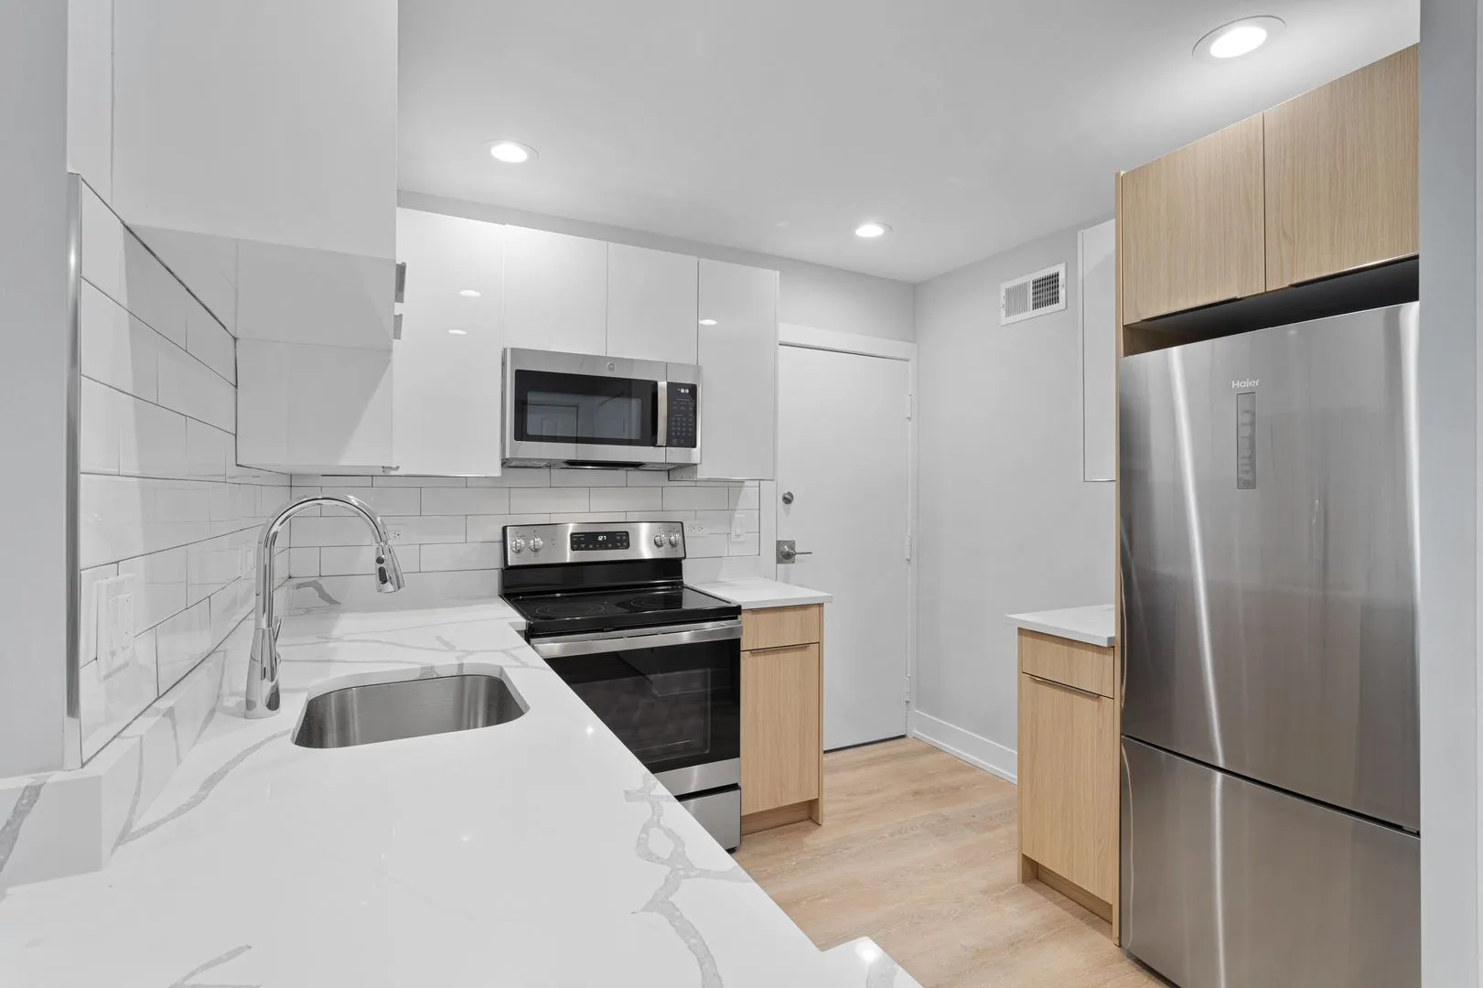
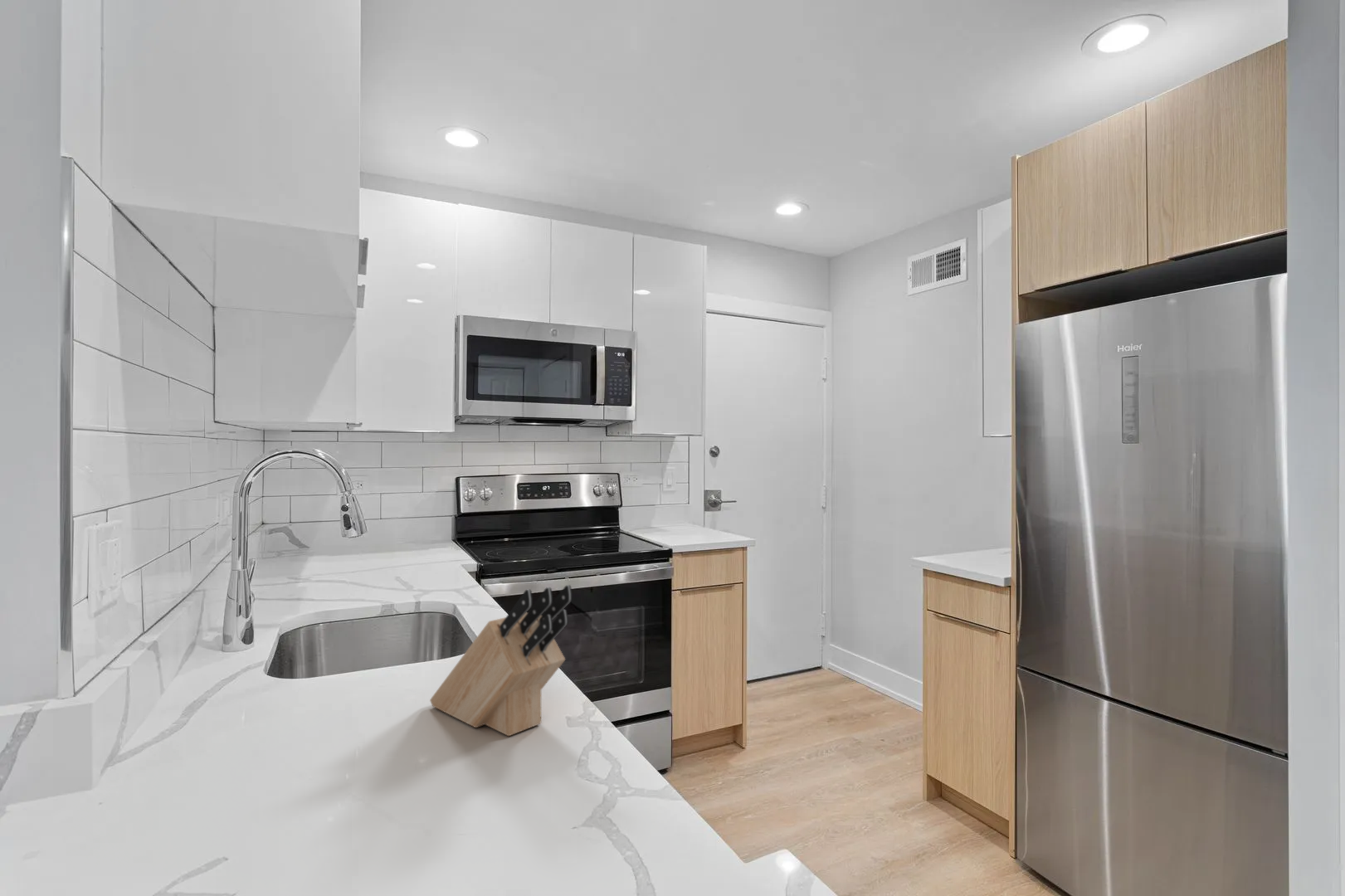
+ knife block [429,584,573,737]
